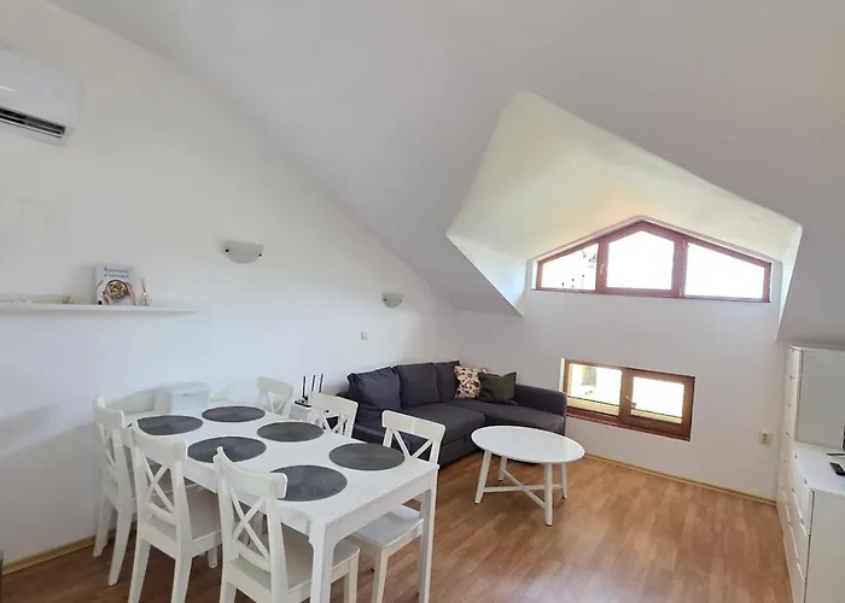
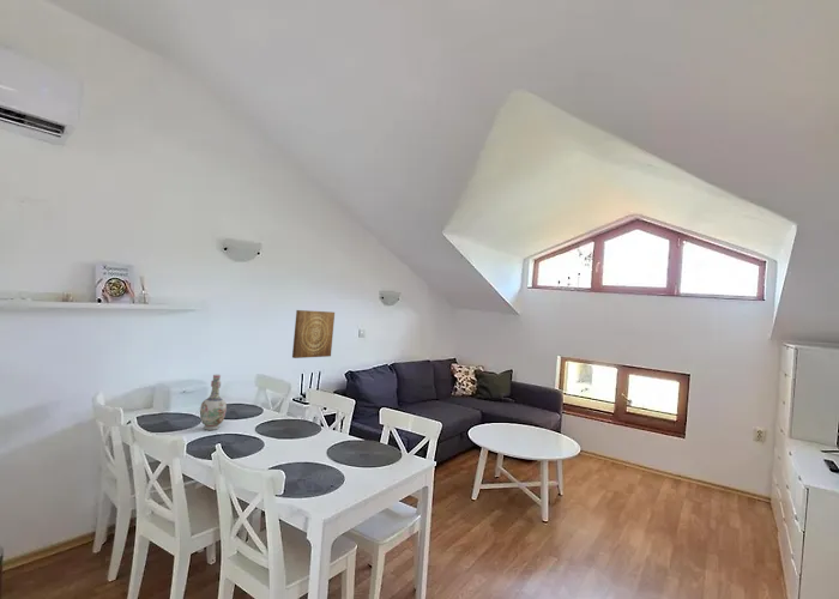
+ wall art [291,309,336,359]
+ vase [199,374,228,431]
